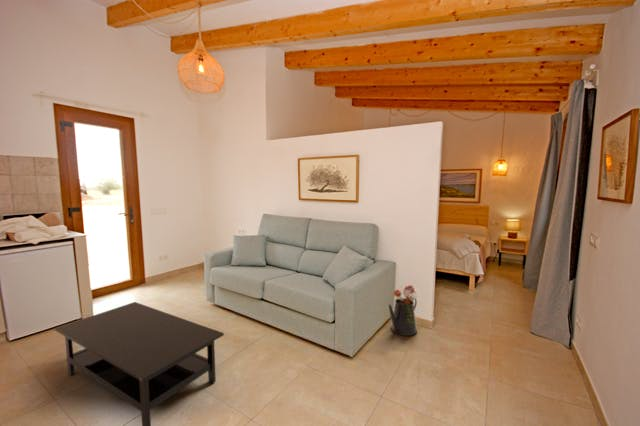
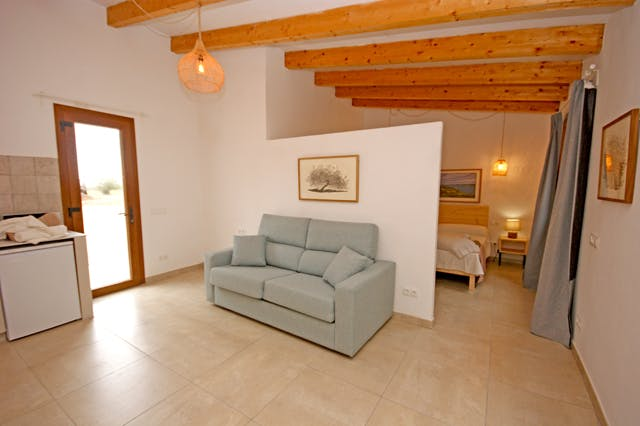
- watering can [388,284,418,337]
- coffee table [53,301,225,426]
